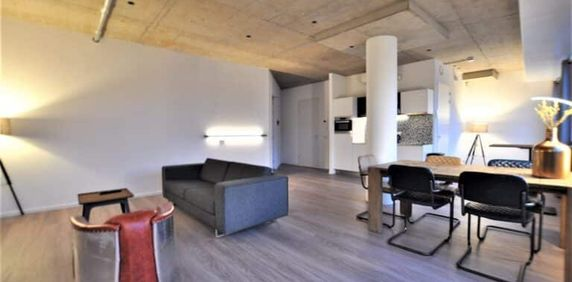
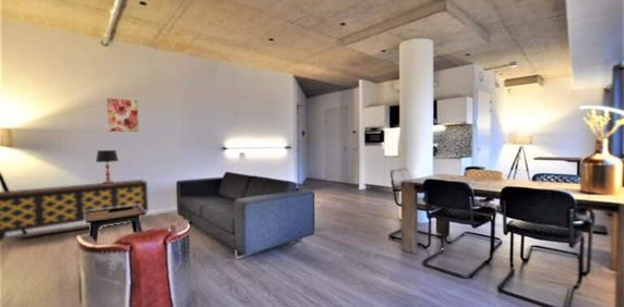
+ table lamp [95,149,119,184]
+ sideboard [0,179,149,245]
+ wall art [106,97,140,133]
